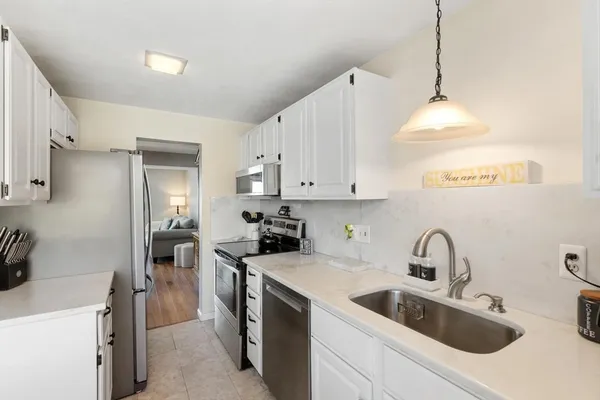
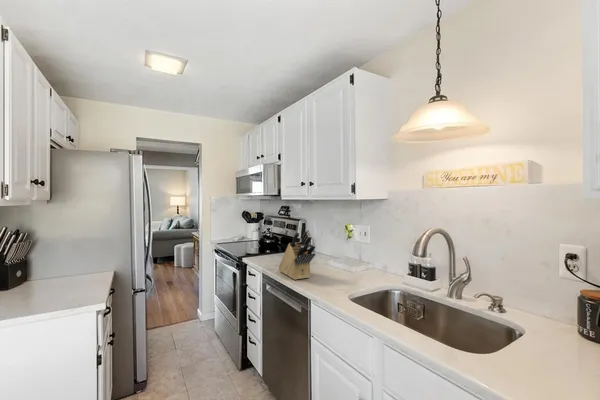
+ knife block [278,228,316,281]
